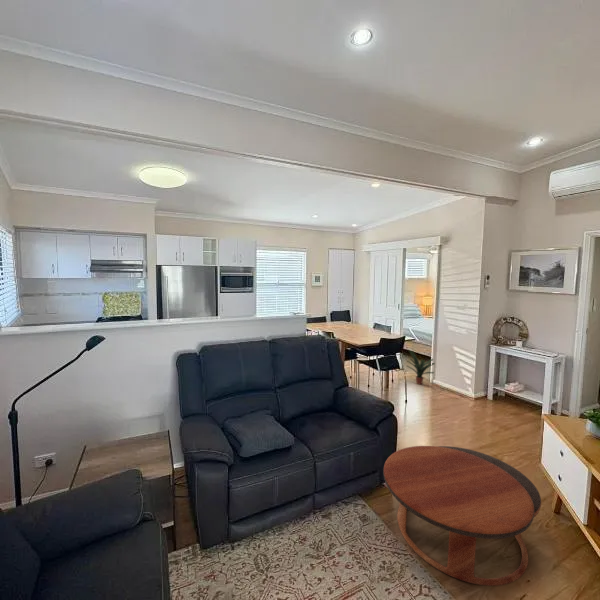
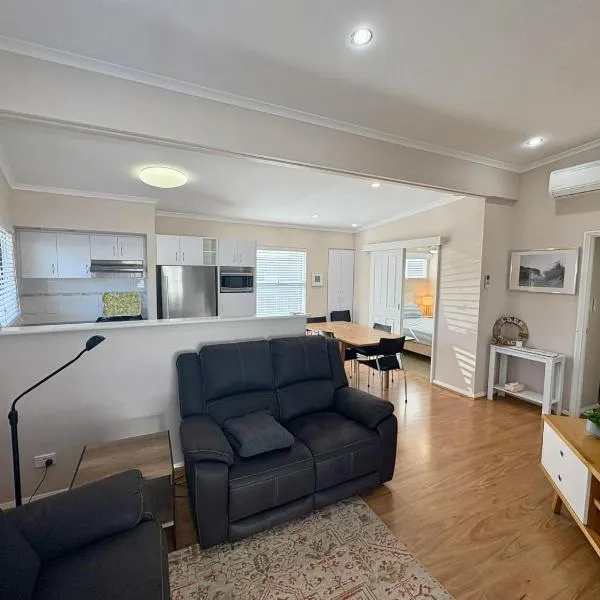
- coffee table [382,445,542,587]
- potted plant [406,350,436,385]
